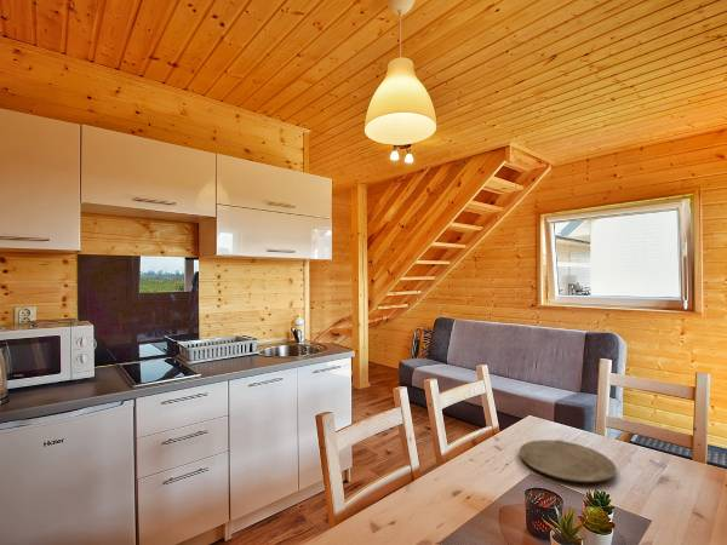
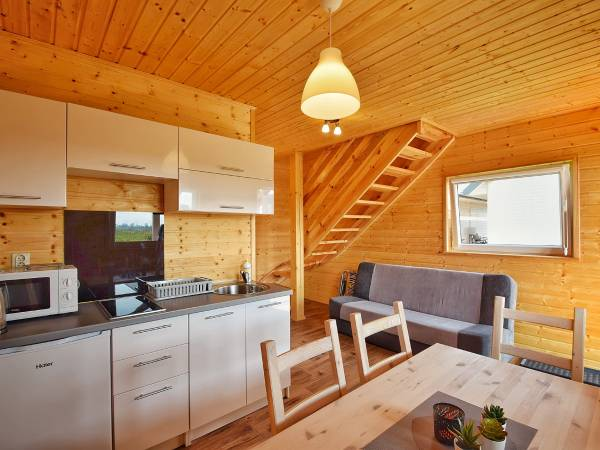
- plate [519,438,617,483]
